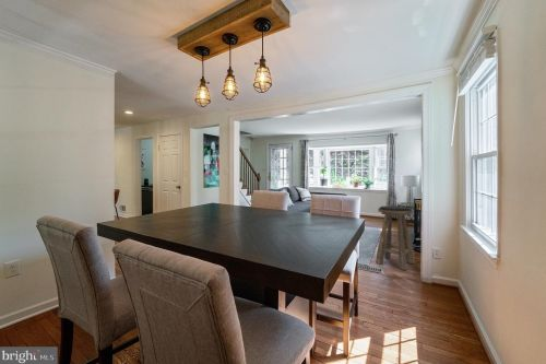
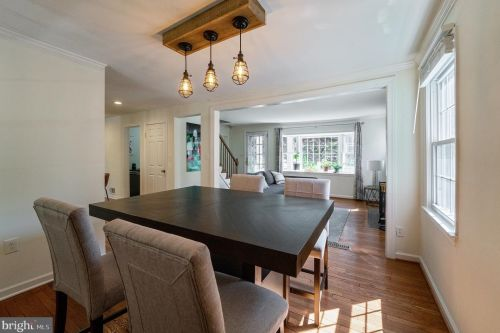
- stool [375,204,415,271]
